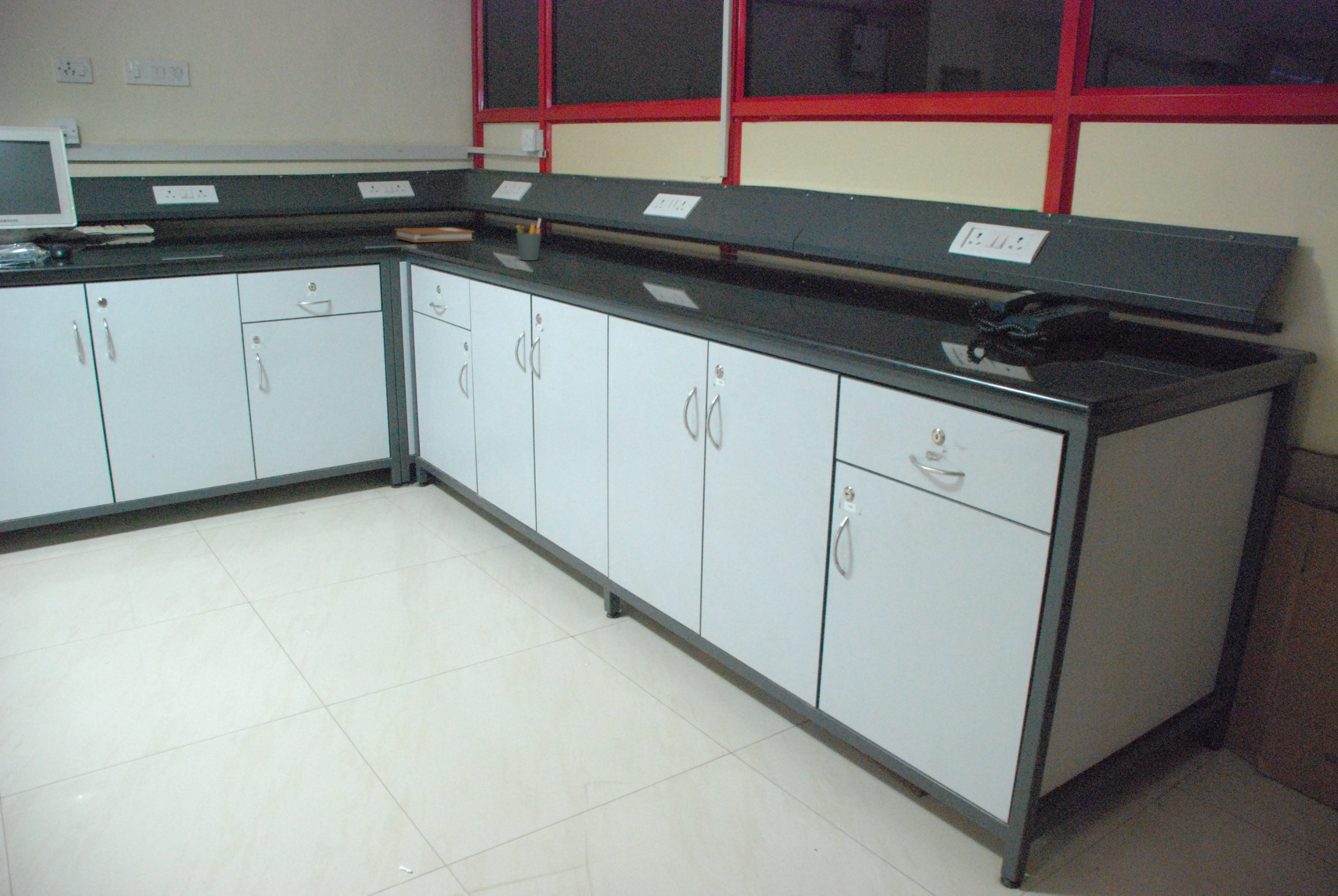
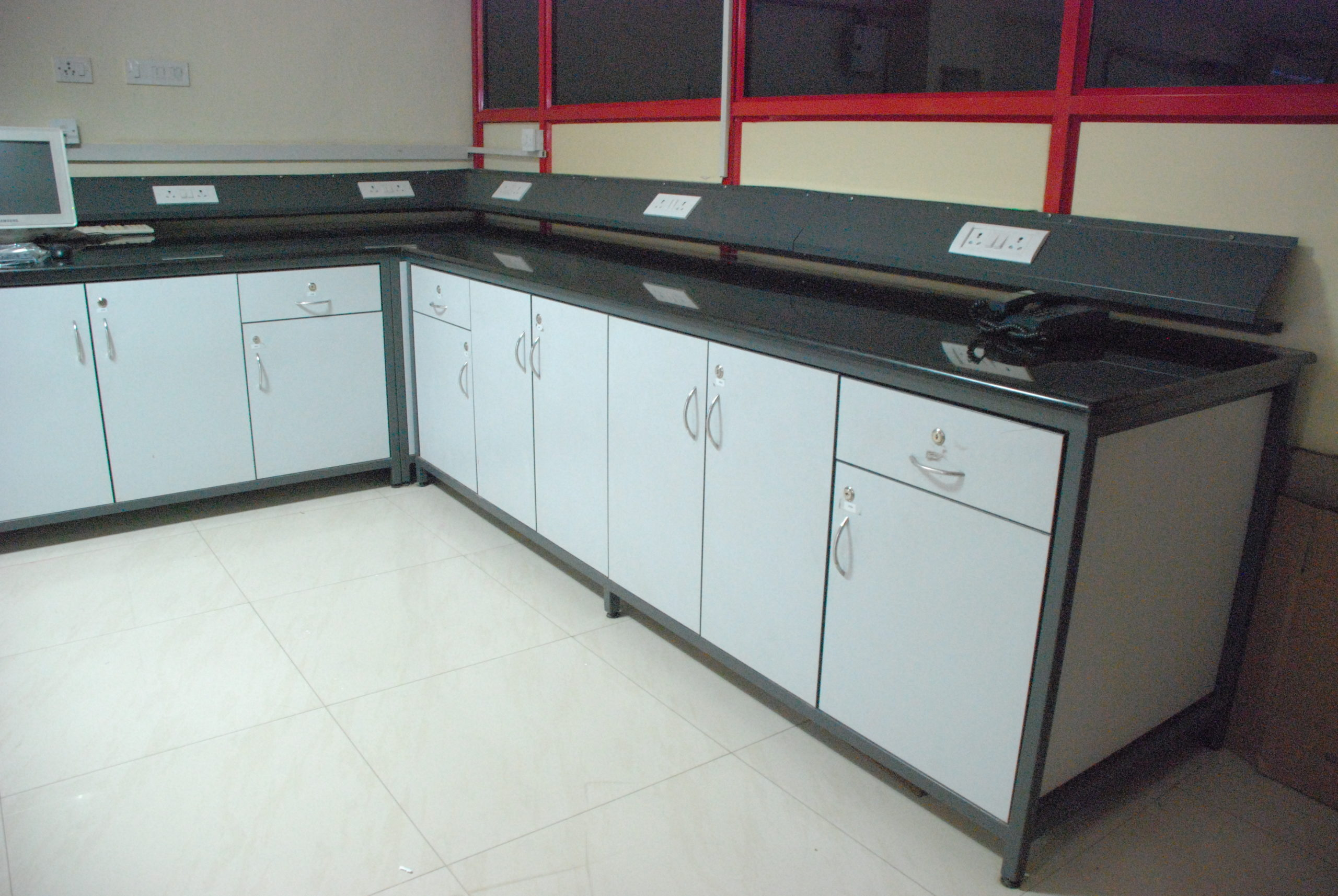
- notebook [393,227,475,243]
- pen holder [515,217,542,261]
